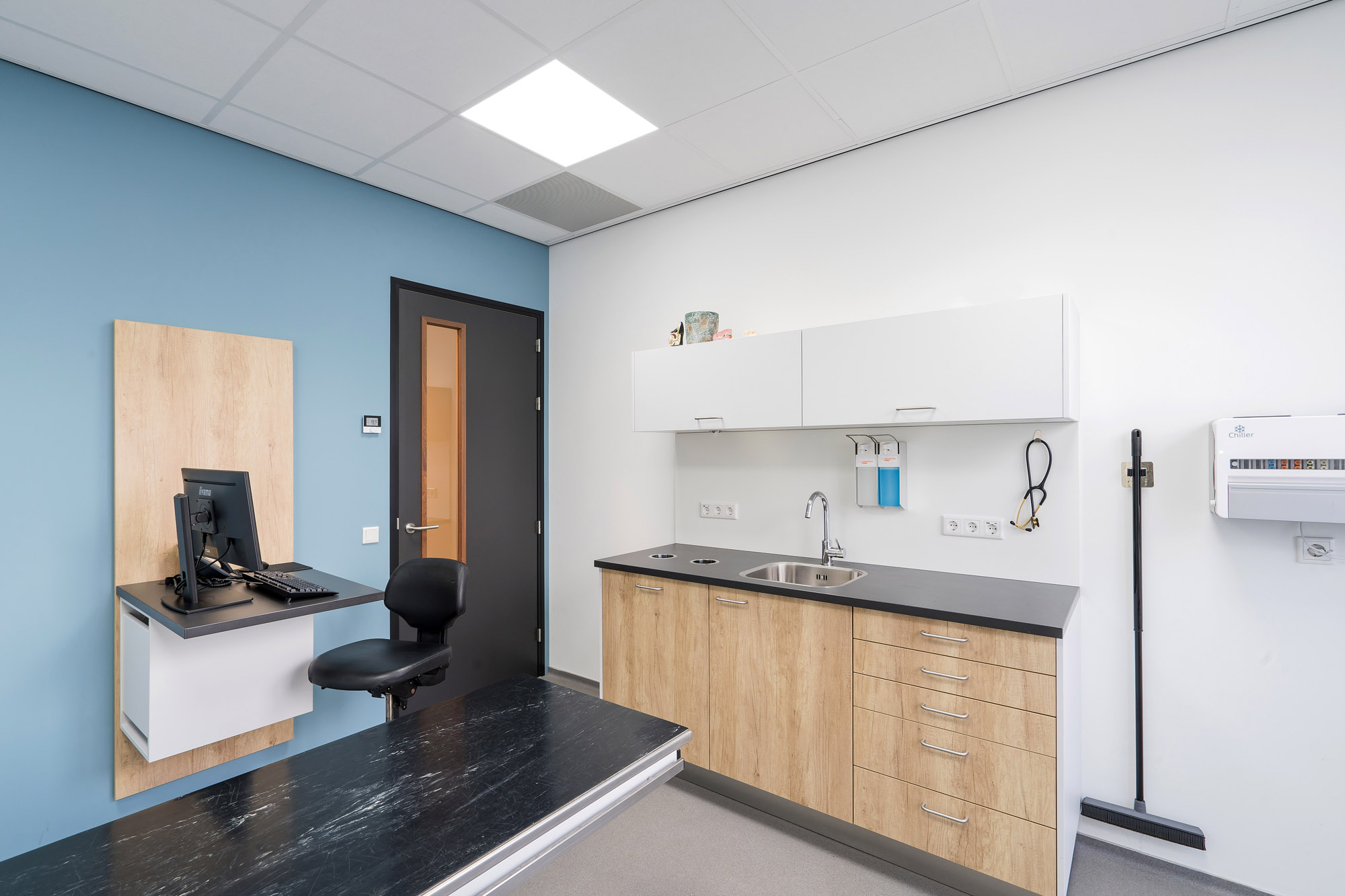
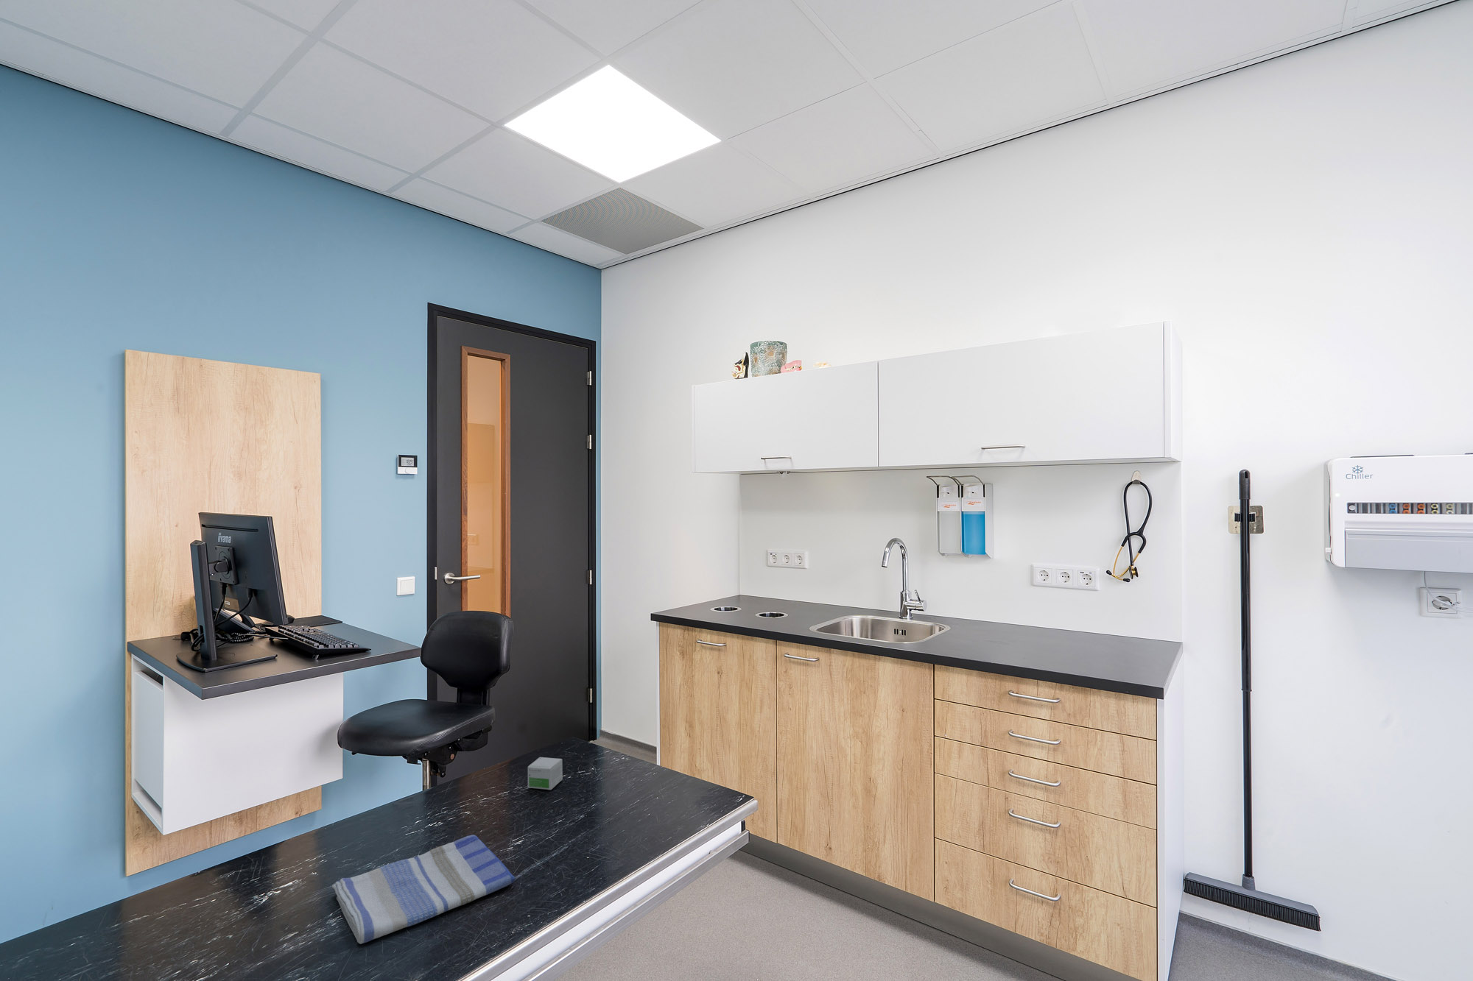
+ dish towel [332,834,516,945]
+ small box [528,757,563,790]
